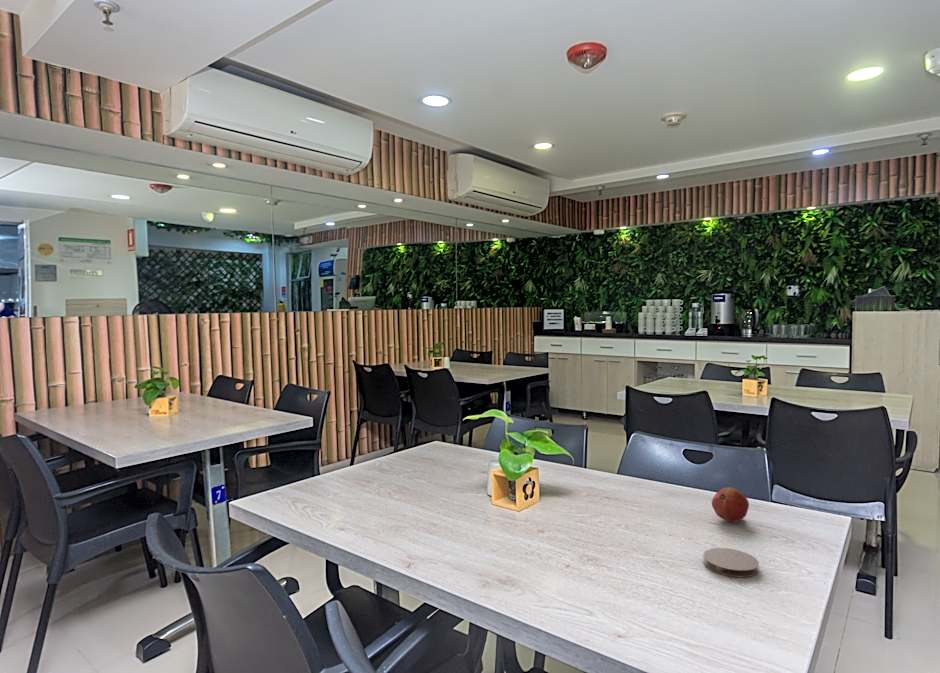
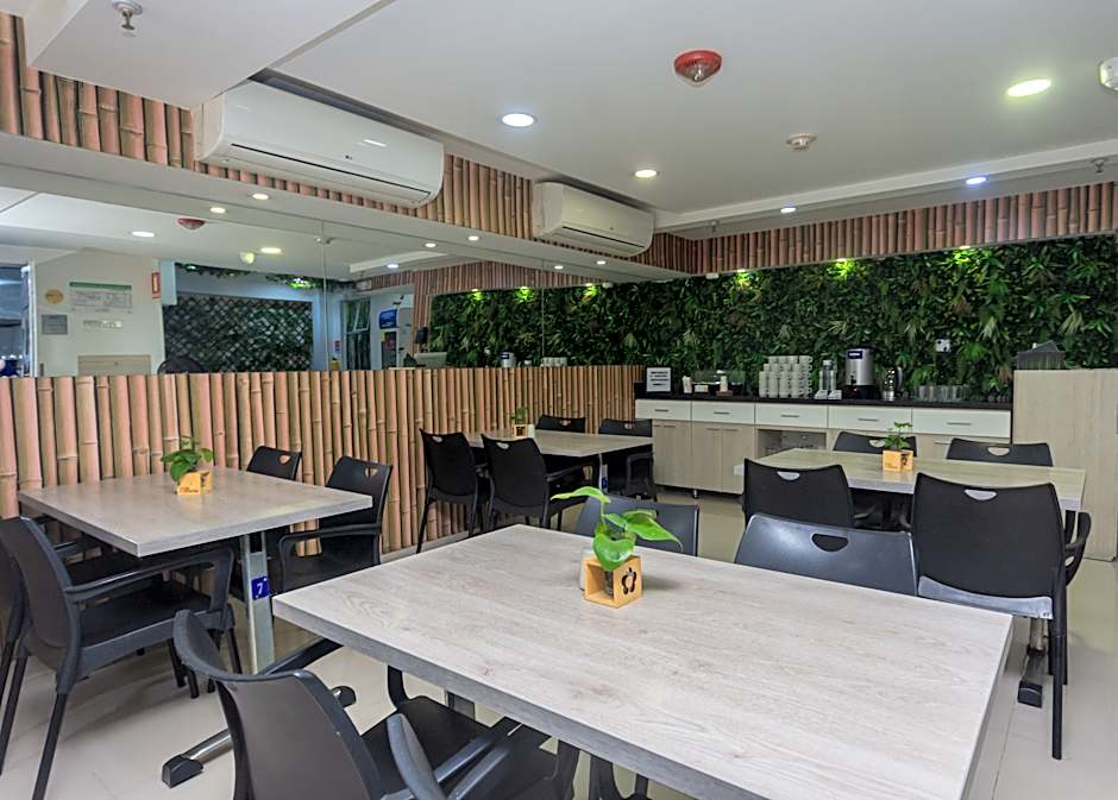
- fruit [711,487,750,523]
- coaster [702,547,760,578]
